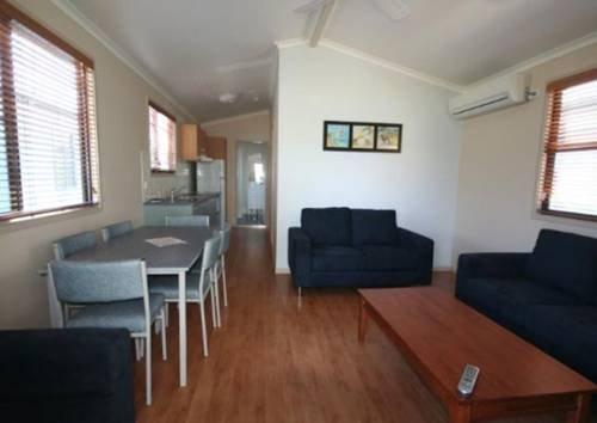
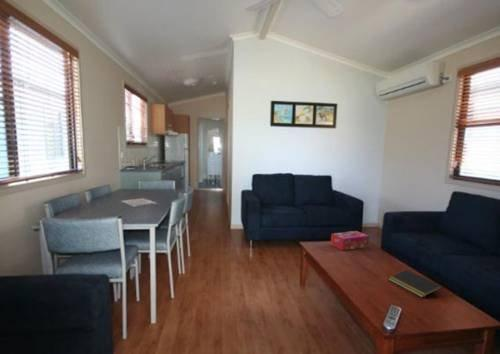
+ notepad [388,269,443,298]
+ tissue box [330,230,370,251]
